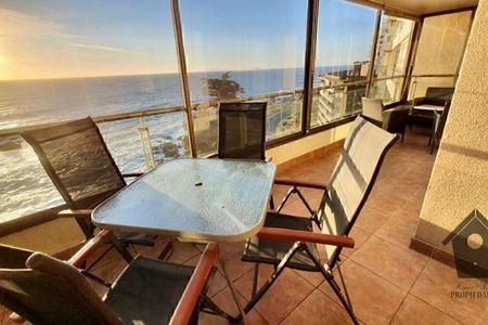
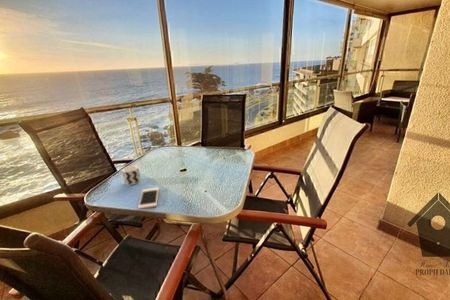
+ cup [118,164,141,186]
+ cell phone [137,187,160,210]
